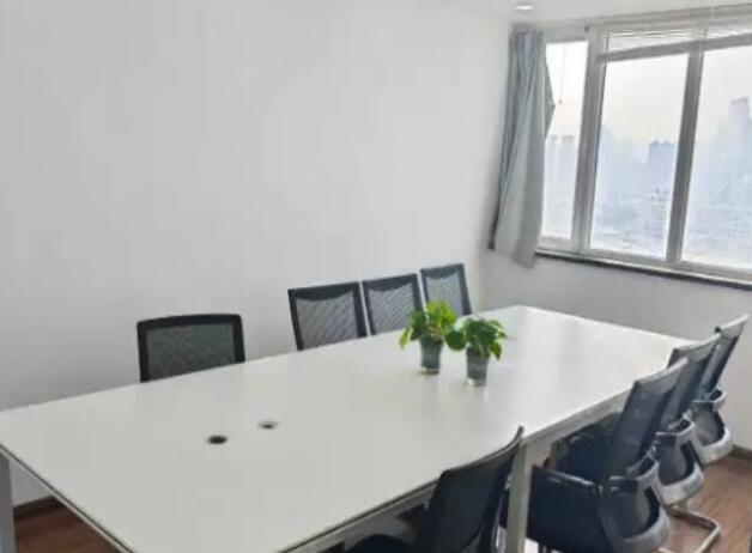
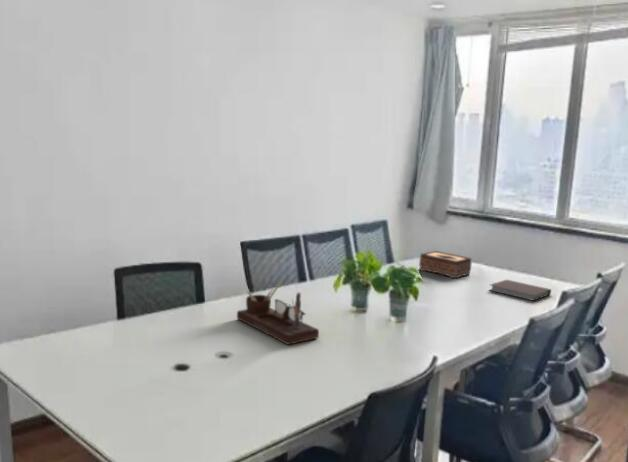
+ notebook [488,279,552,302]
+ tissue box [418,250,473,279]
+ desk organizer [236,281,320,346]
